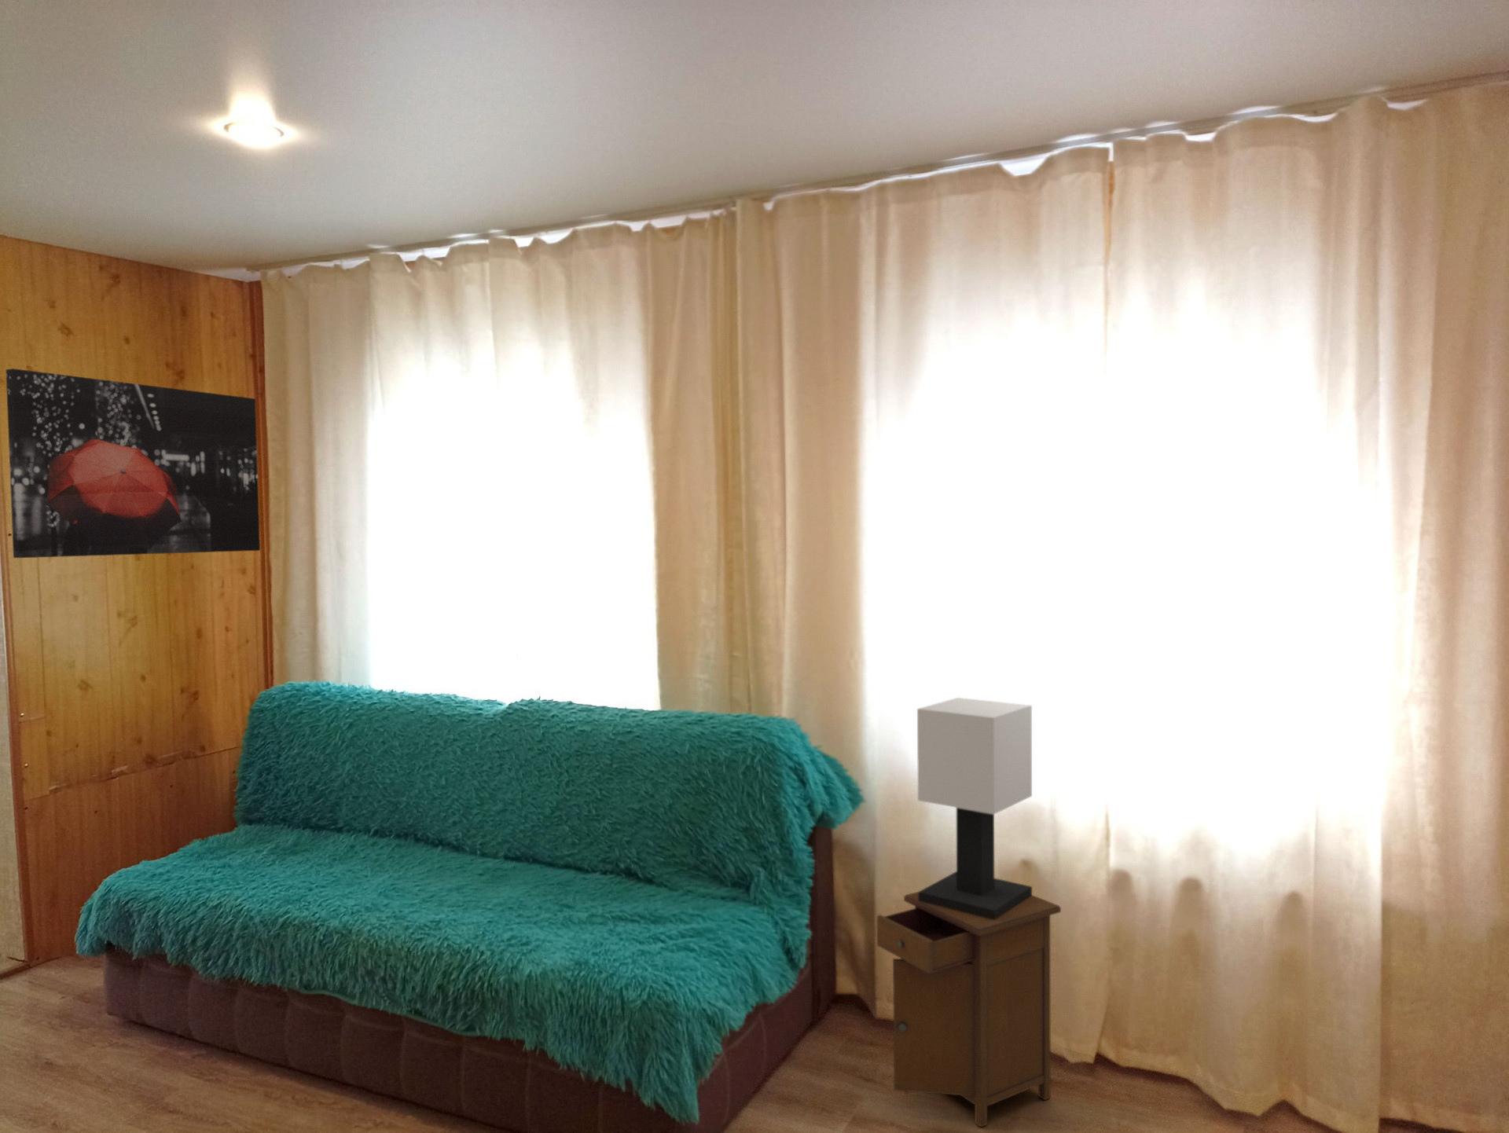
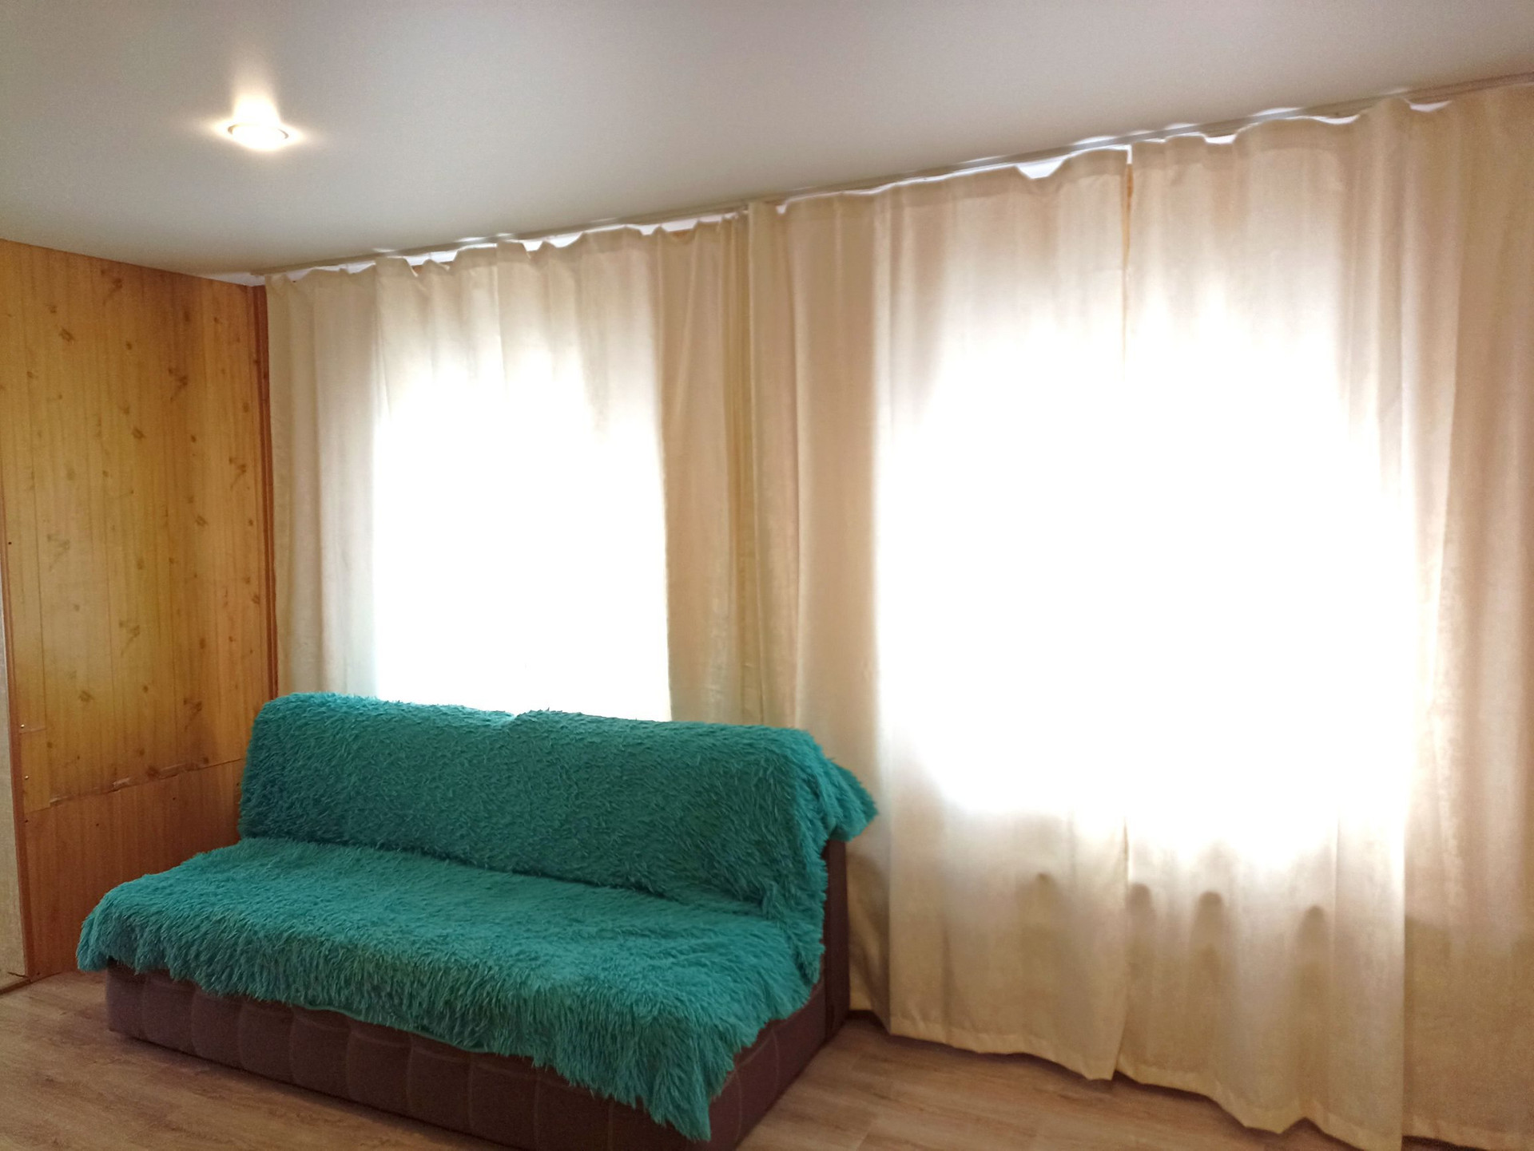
- table lamp [916,697,1033,920]
- wall art [6,368,261,558]
- nightstand [876,891,1062,1128]
